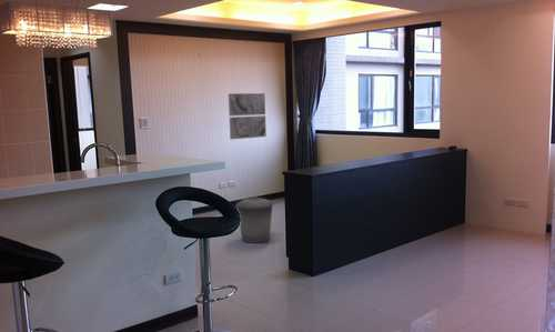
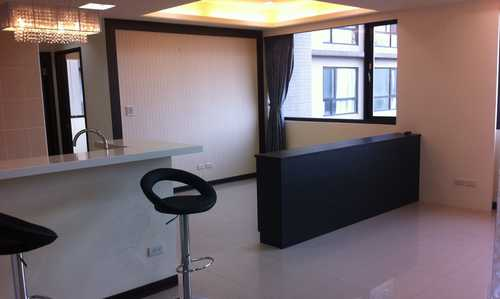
- trash can [234,195,274,244]
- wall art [228,92,268,140]
